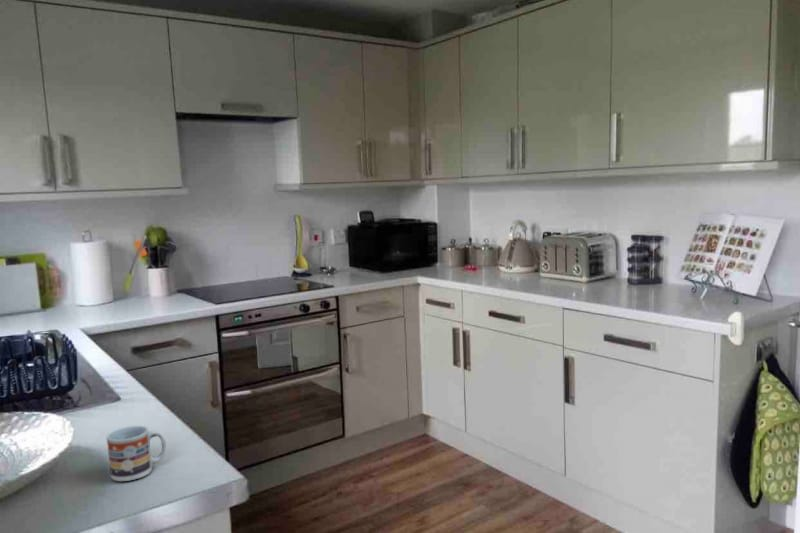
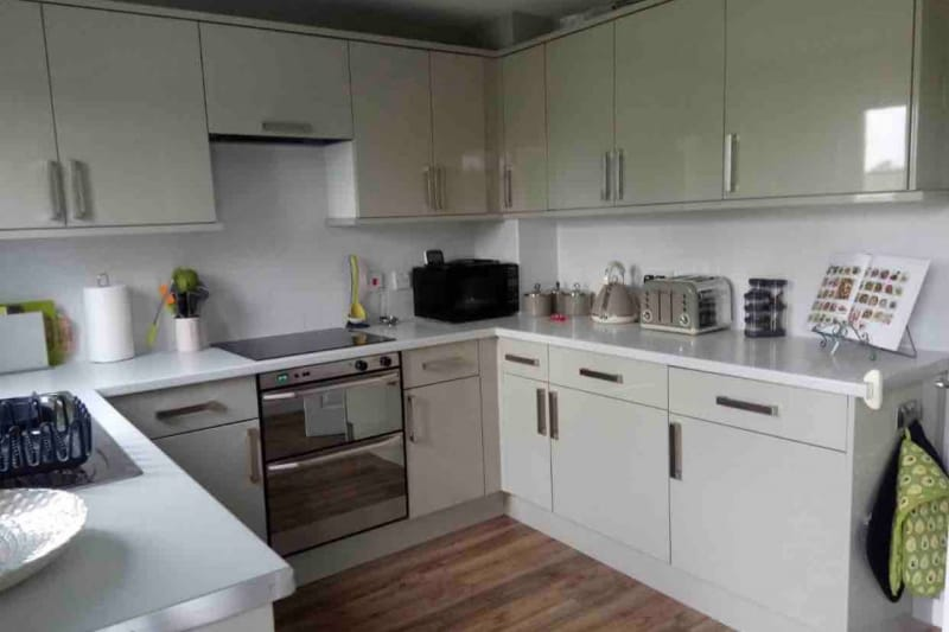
- cup [105,425,167,482]
